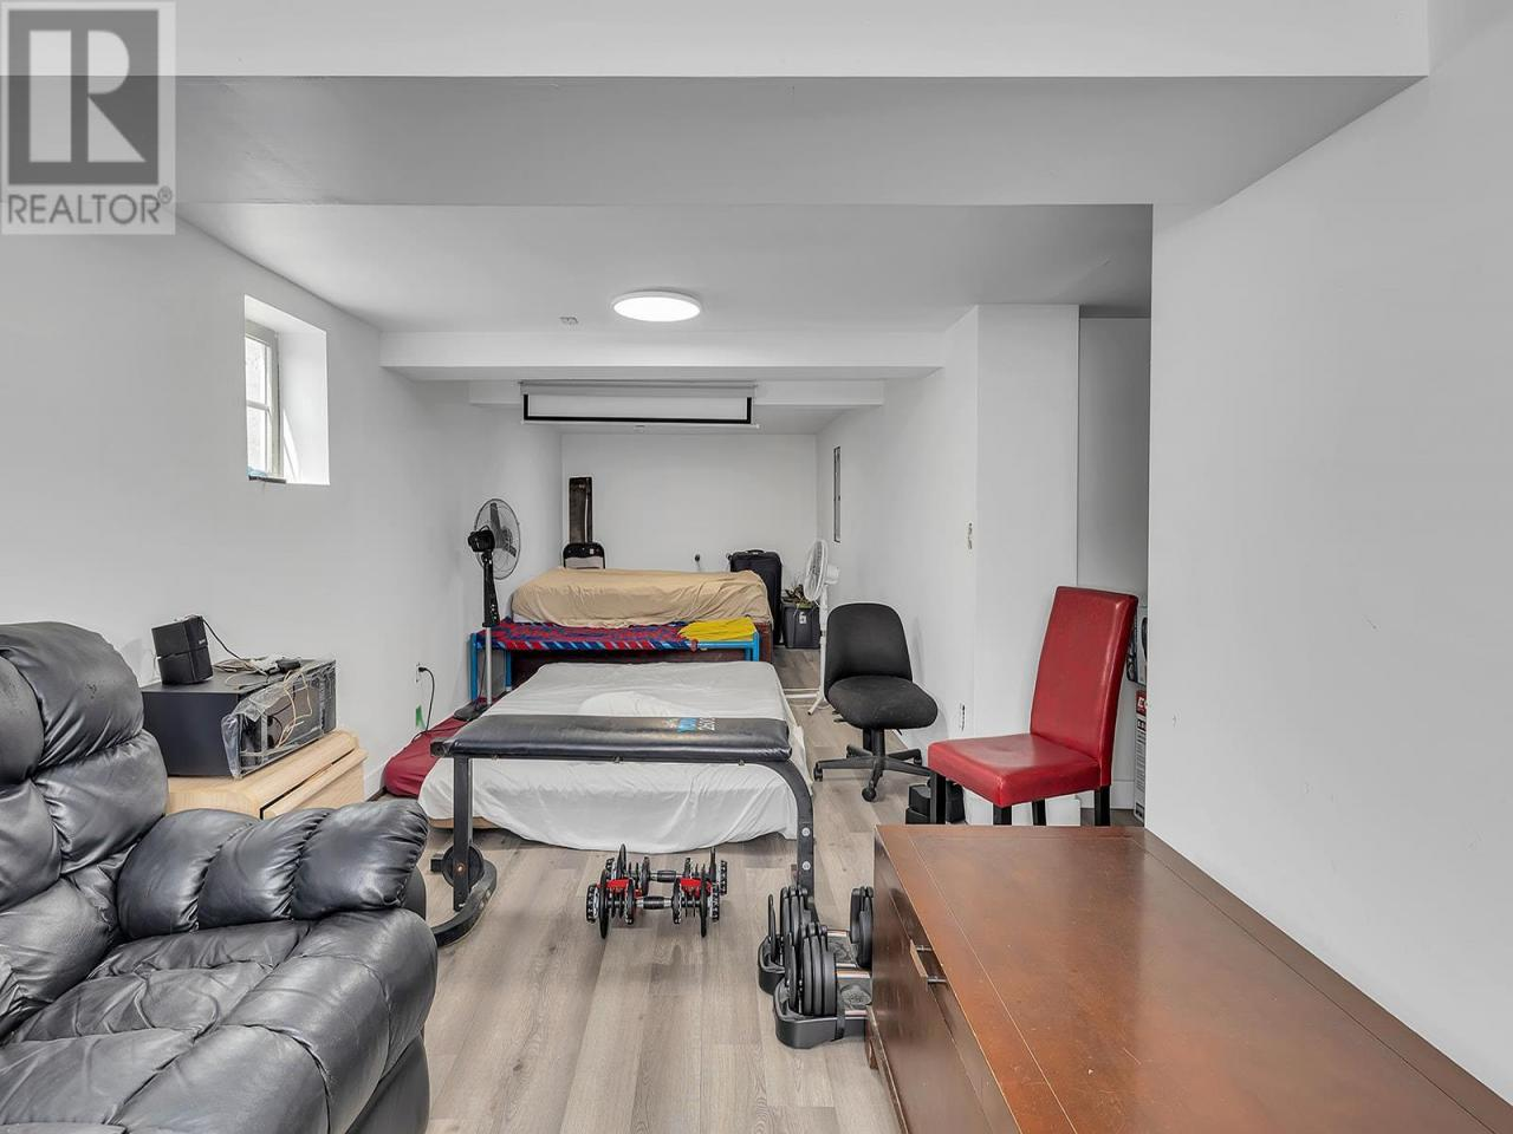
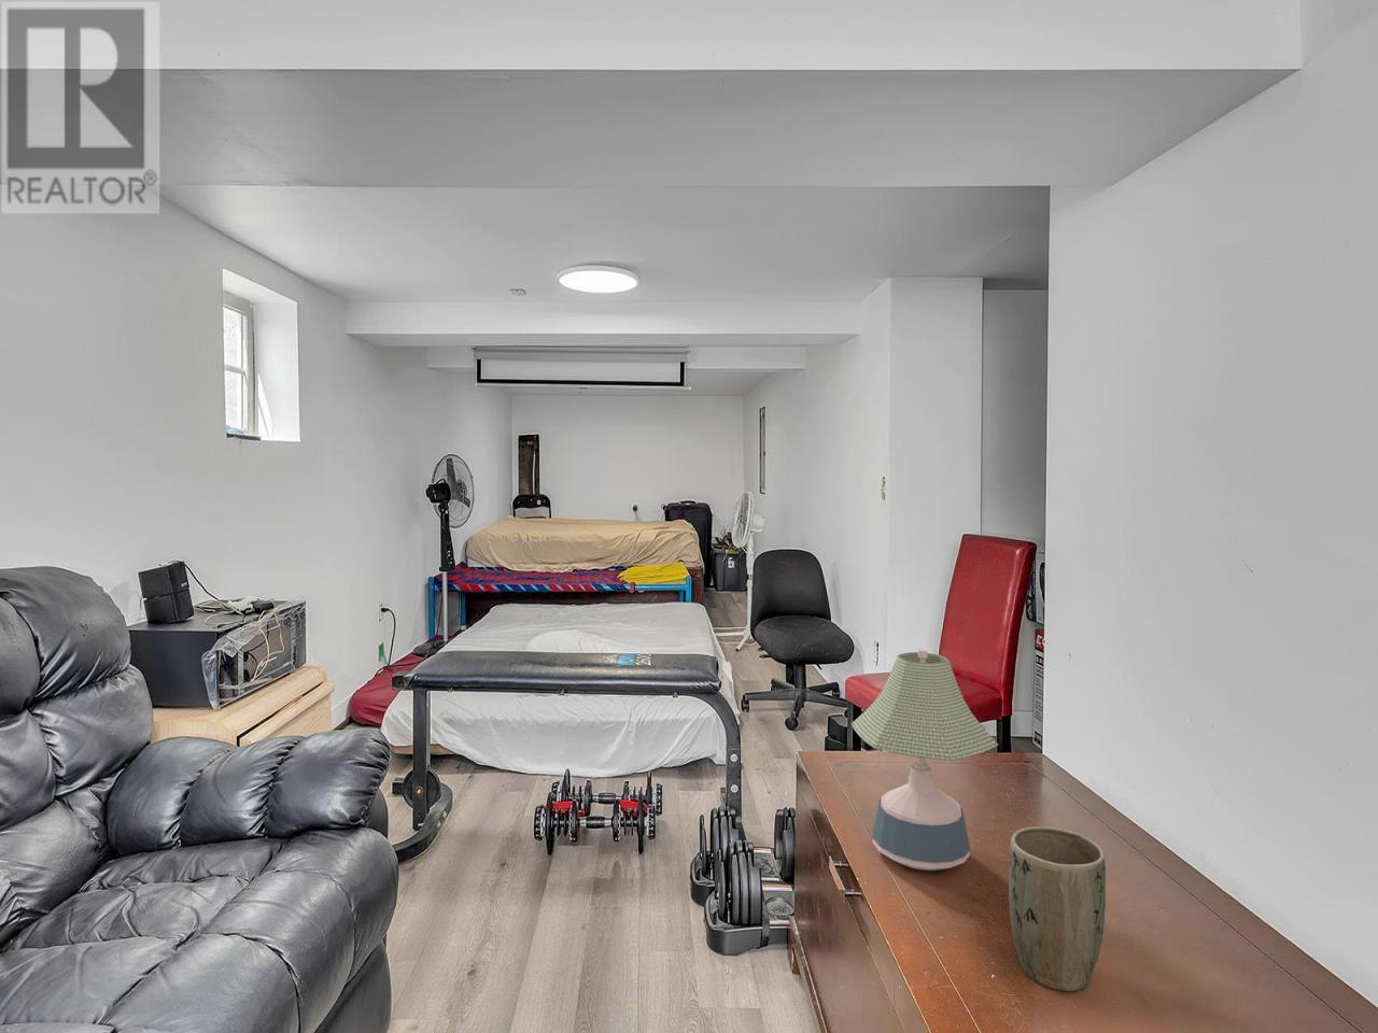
+ plant pot [1008,826,1107,992]
+ desk lamp [851,649,999,871]
